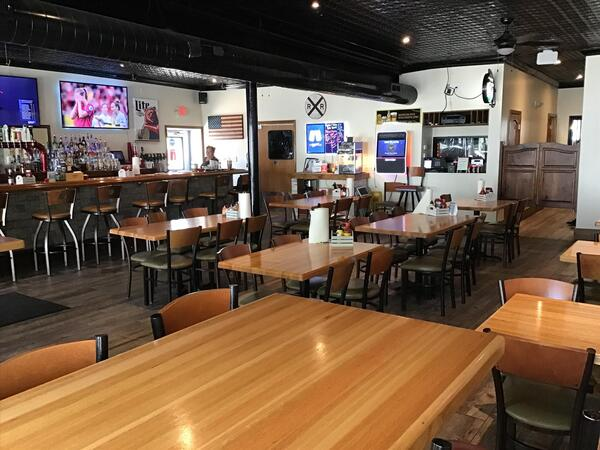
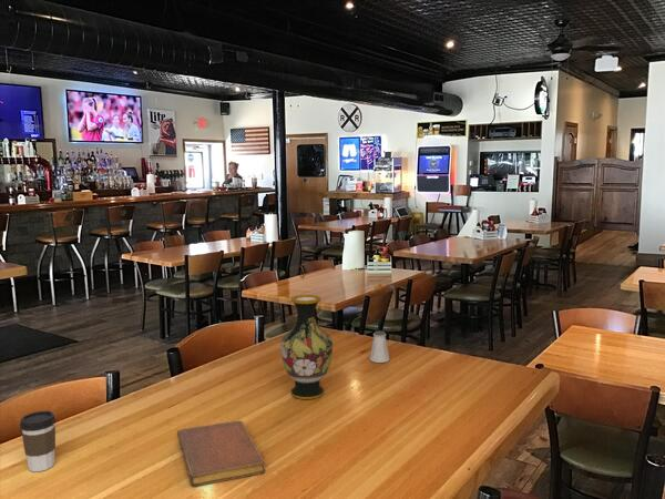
+ coffee cup [19,410,57,472]
+ vase [279,294,334,400]
+ saltshaker [369,329,390,364]
+ notebook [176,420,266,488]
